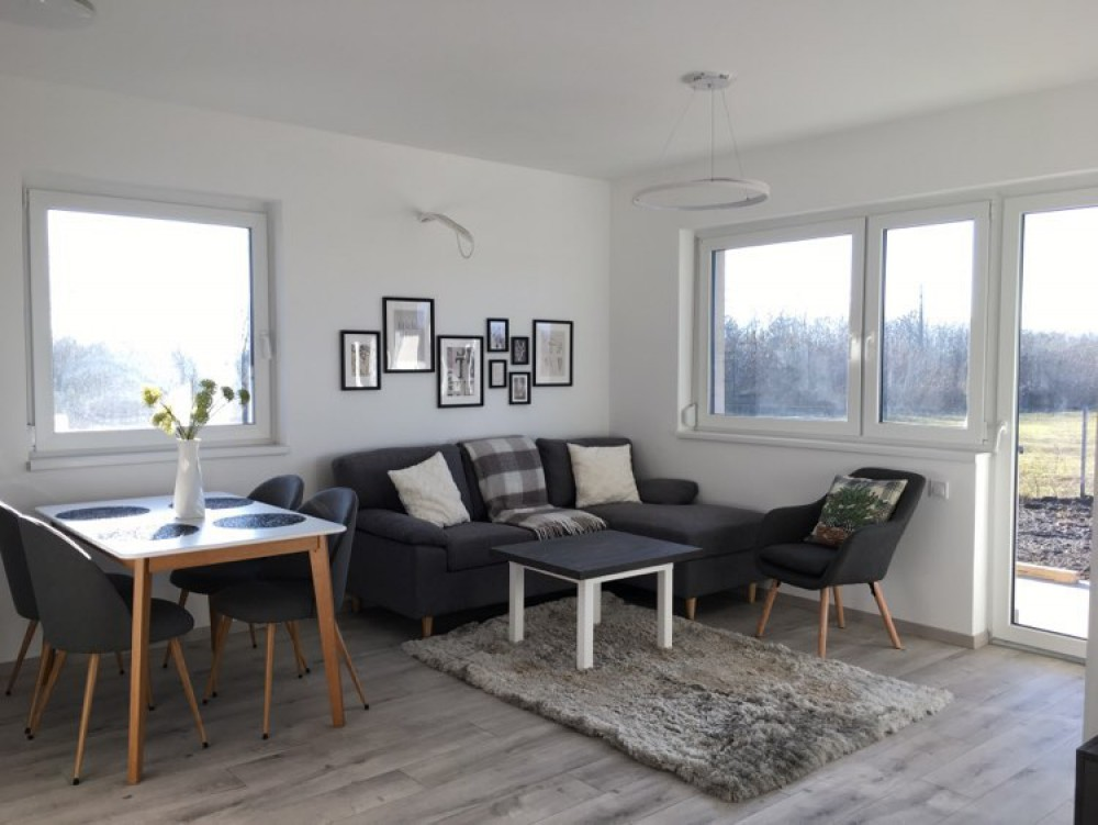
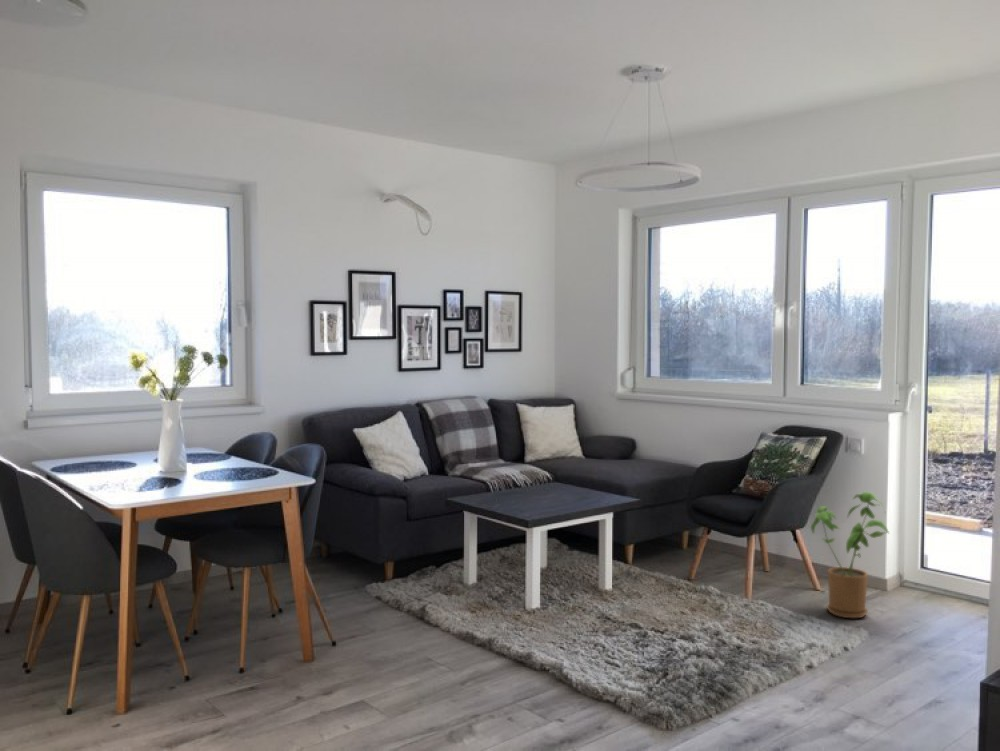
+ house plant [810,490,891,619]
